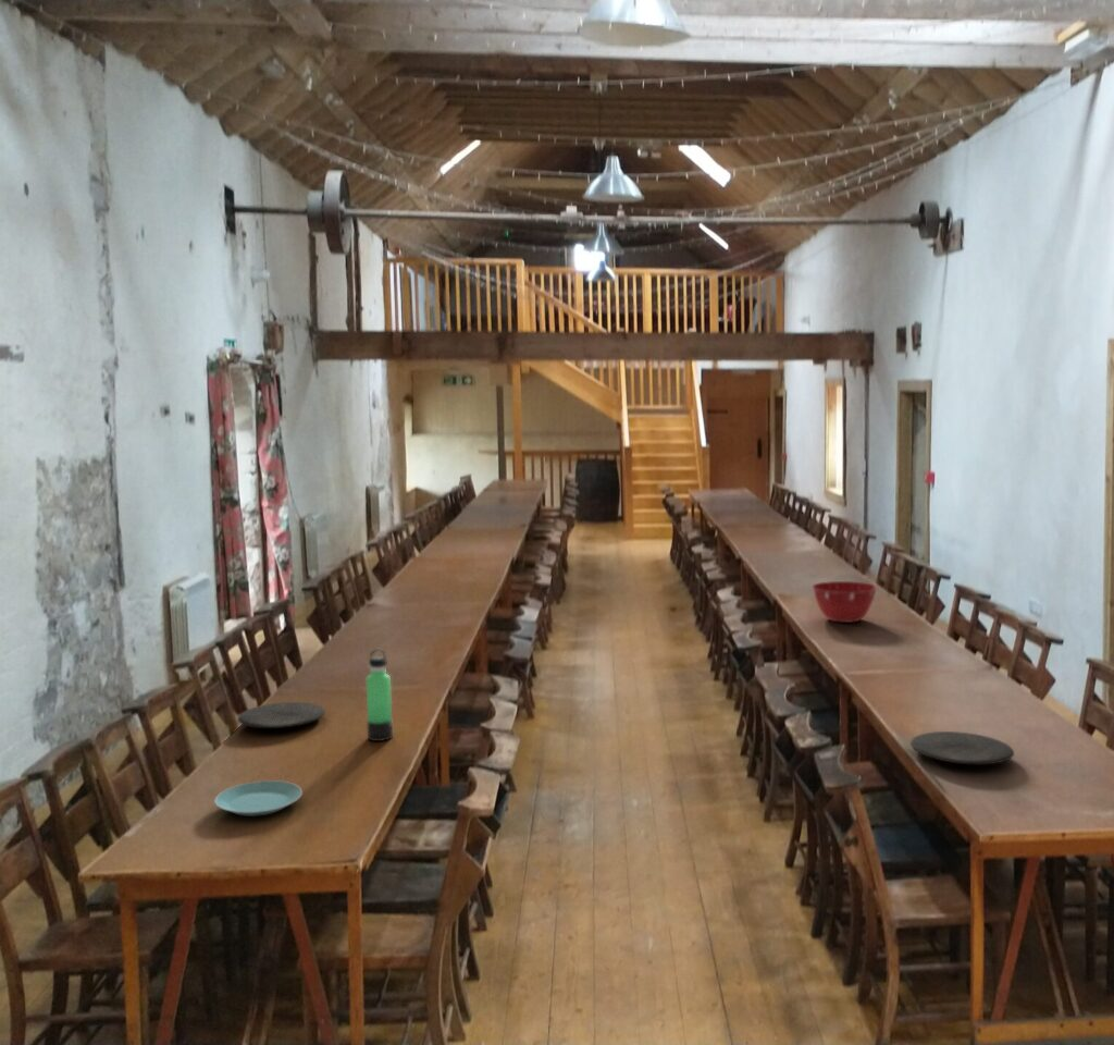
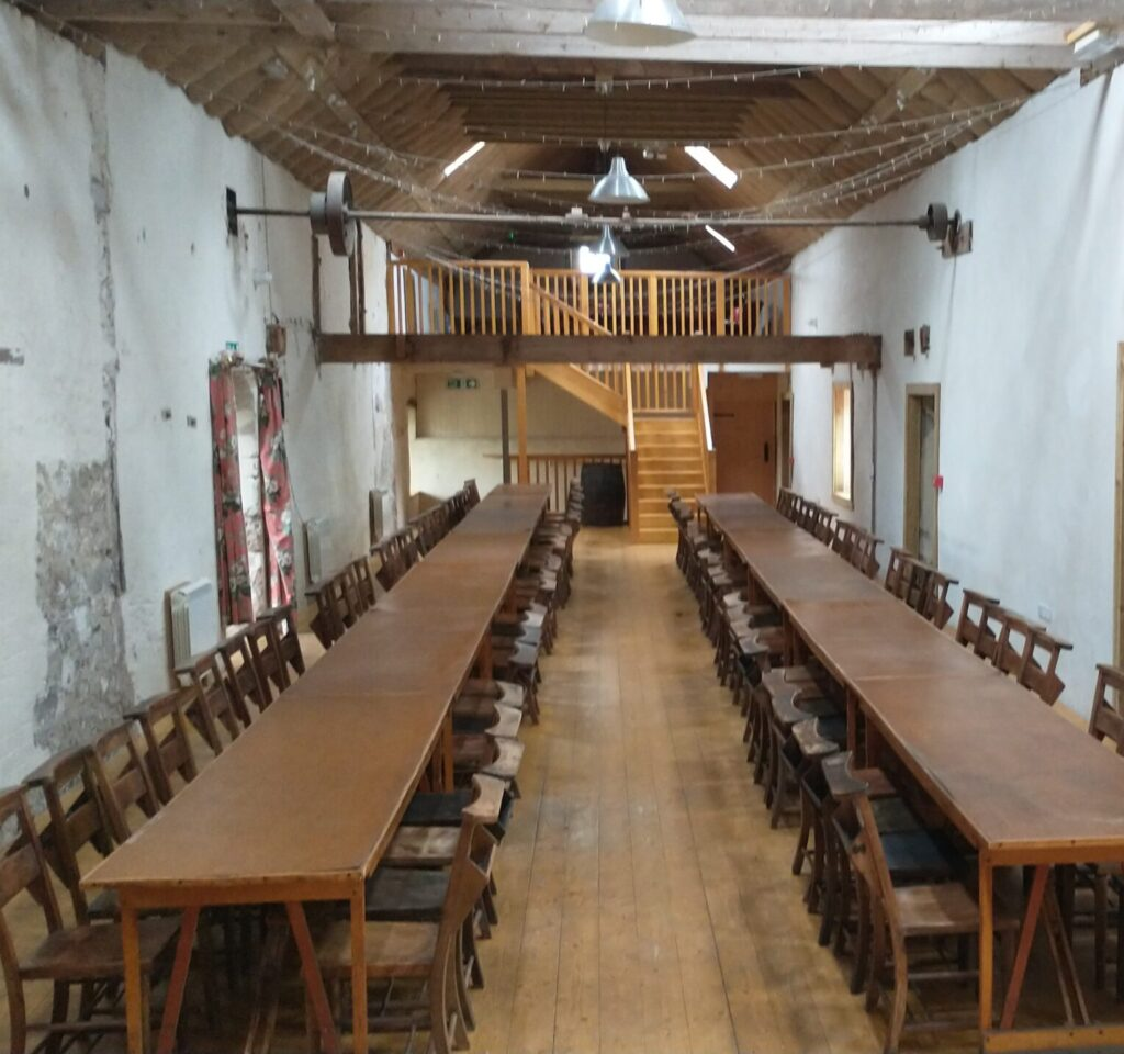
- plate [909,730,1015,766]
- plate [213,779,304,817]
- thermos bottle [366,648,394,742]
- mixing bowl [810,580,878,624]
- plate [237,701,326,729]
